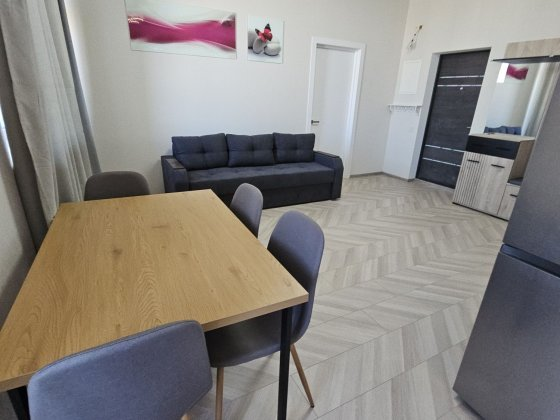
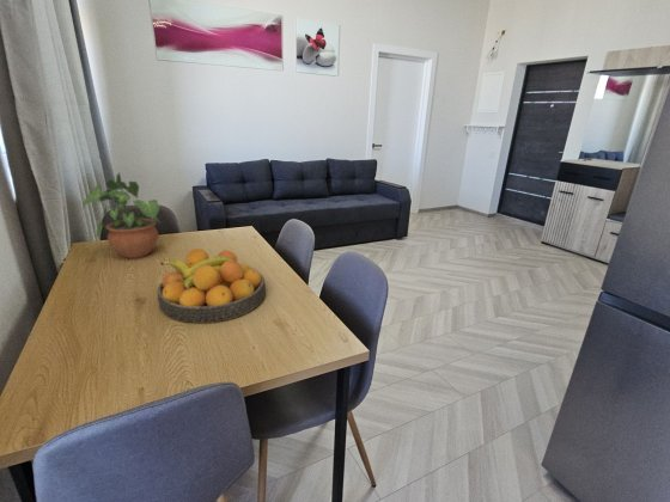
+ potted plant [81,171,162,259]
+ fruit bowl [157,247,267,324]
